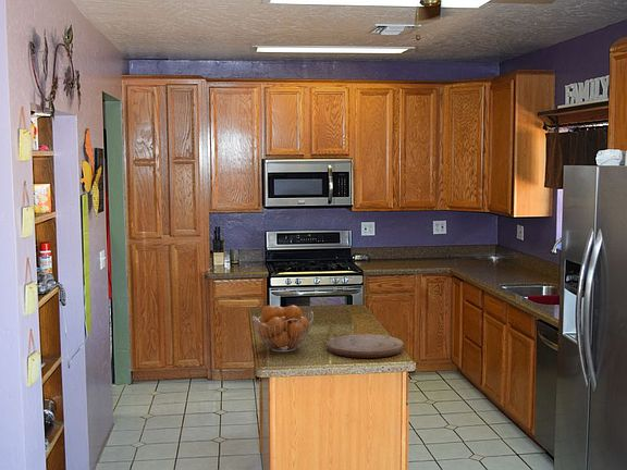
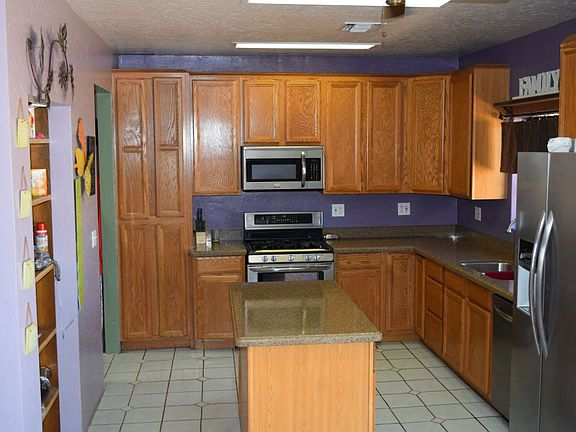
- fruit basket [251,305,315,354]
- cutting board [327,333,404,359]
